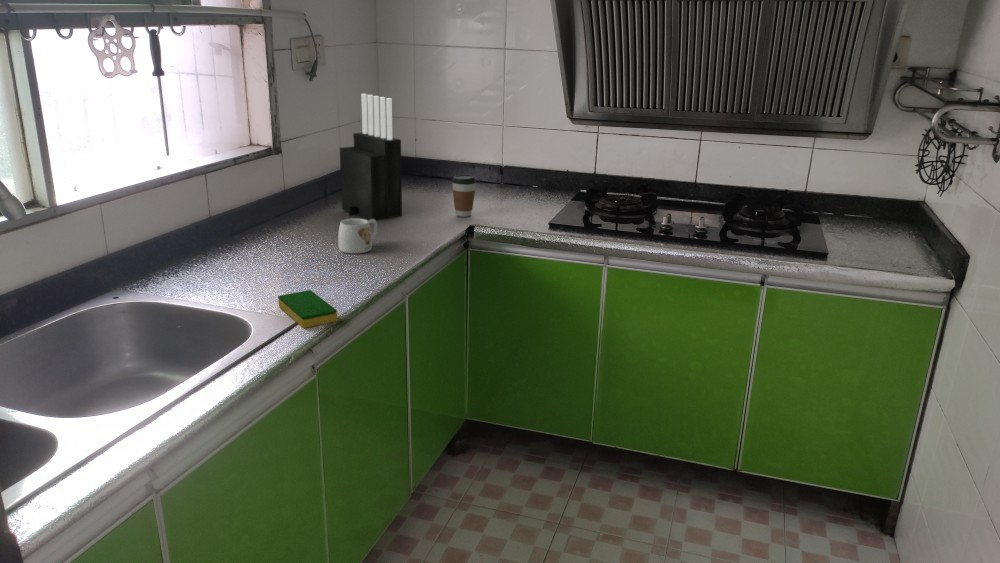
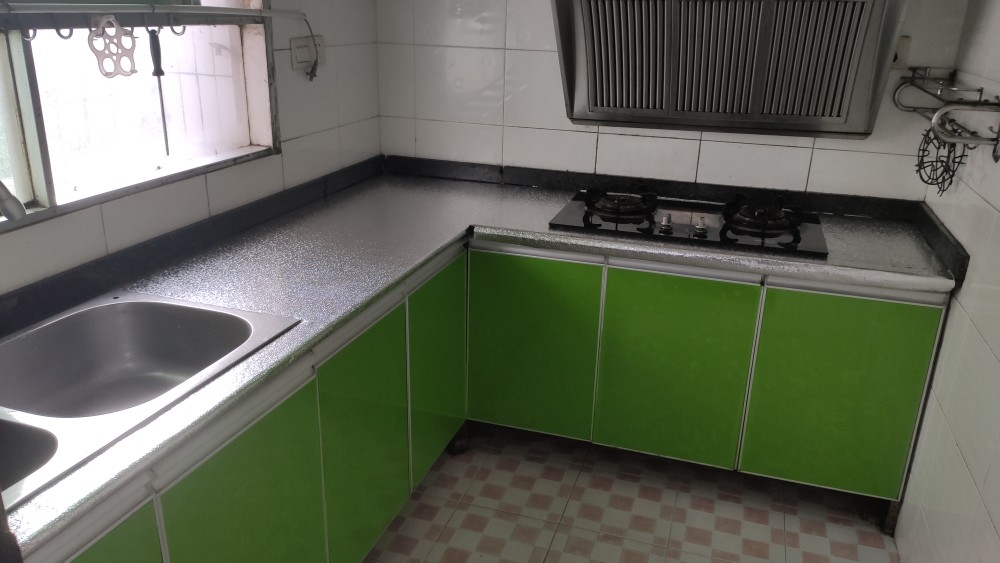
- knife block [339,93,403,221]
- dish sponge [277,289,338,329]
- coffee cup [451,174,477,218]
- mug [337,218,378,255]
